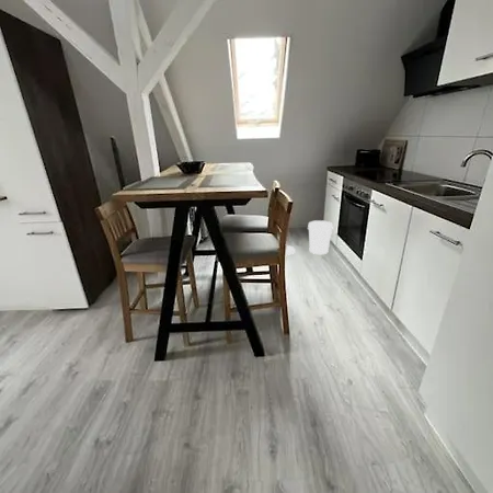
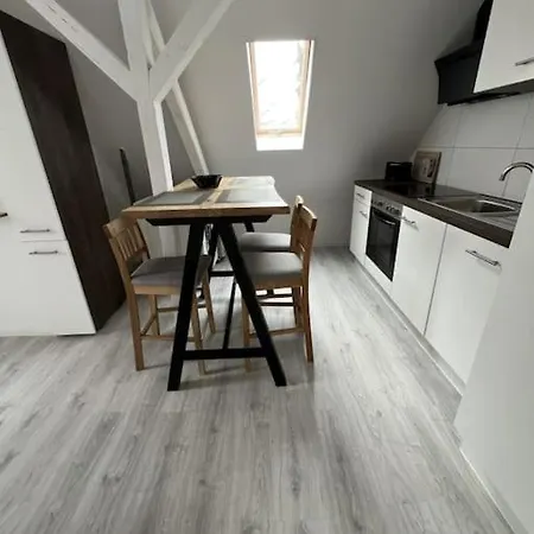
- bucket [285,219,334,256]
